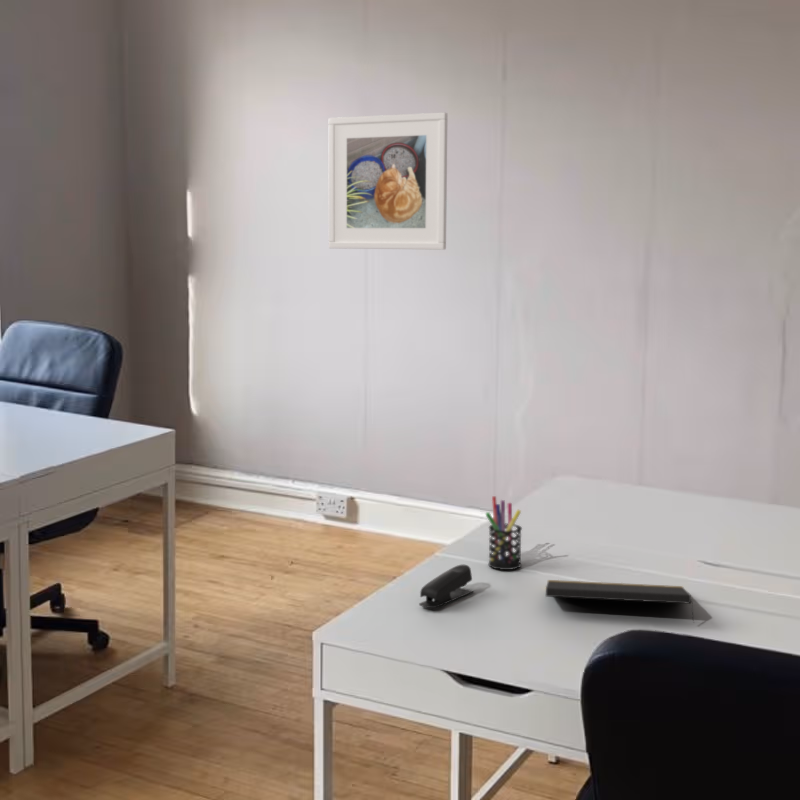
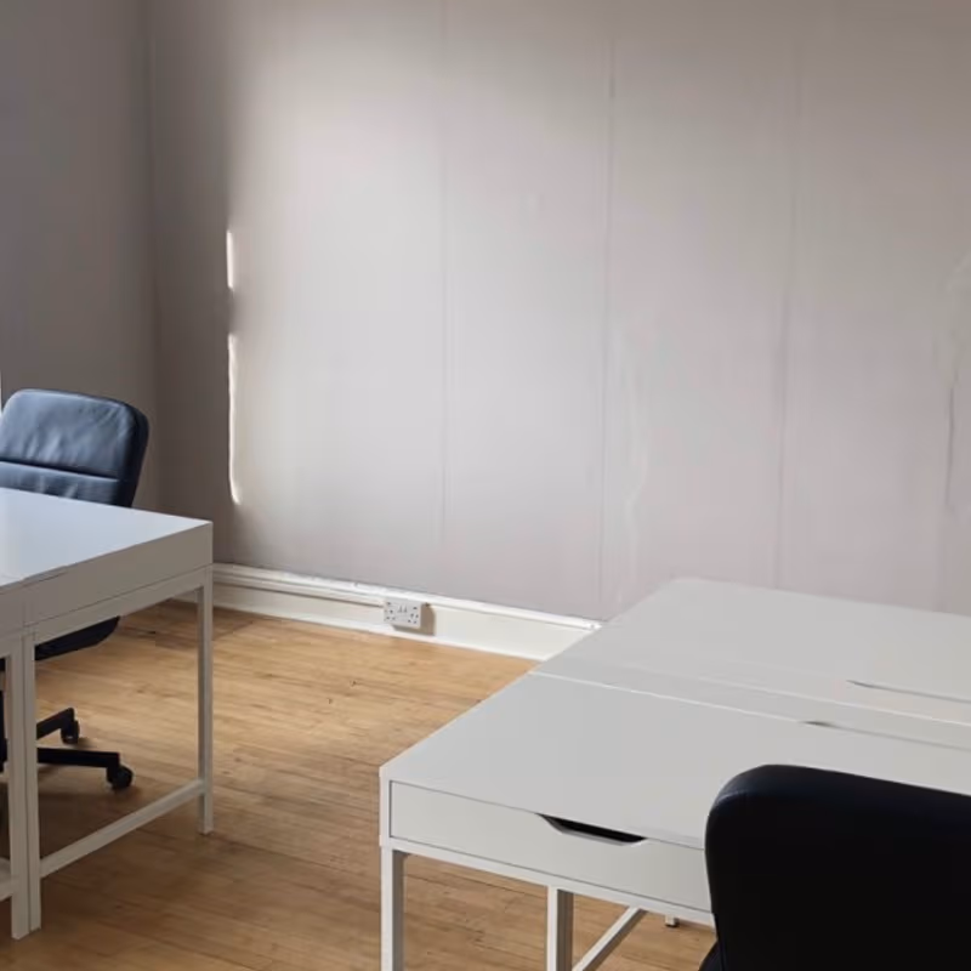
- pen holder [484,495,523,571]
- notepad [545,579,695,623]
- stapler [418,563,474,609]
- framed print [328,112,448,251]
